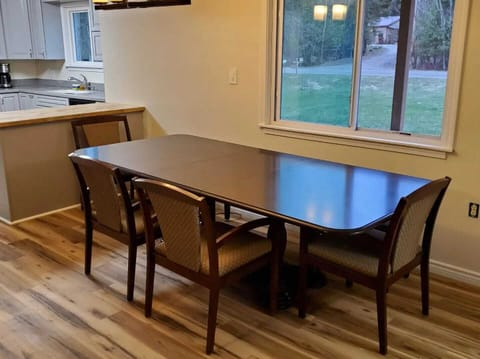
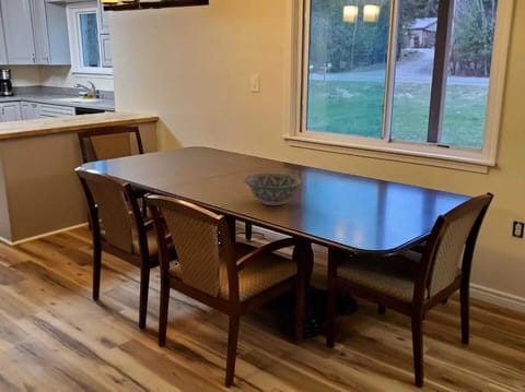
+ decorative bowl [243,171,305,206]
